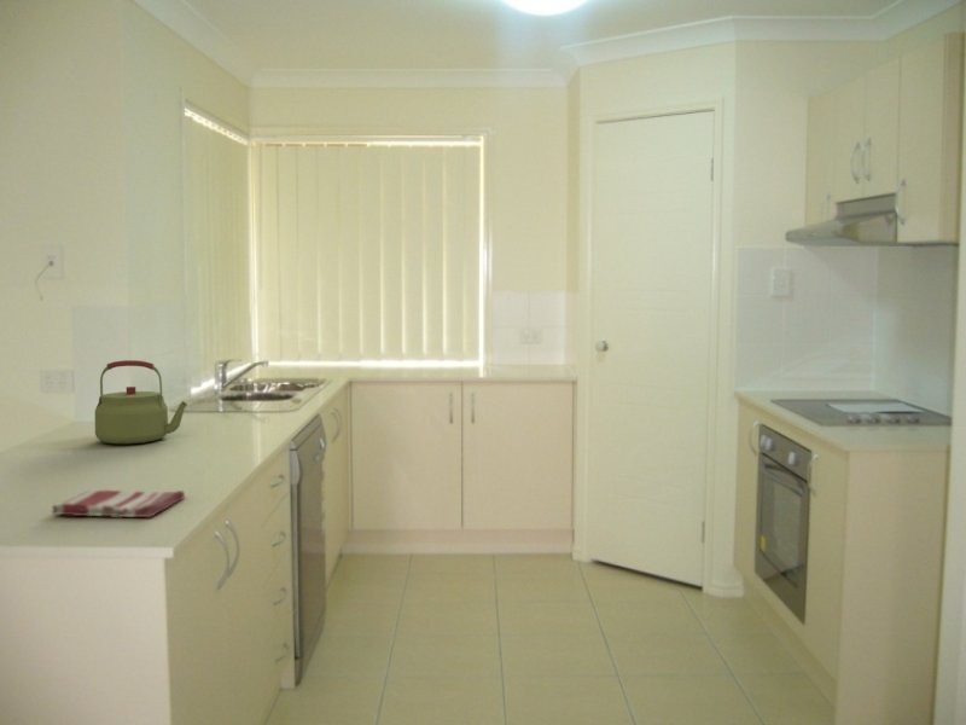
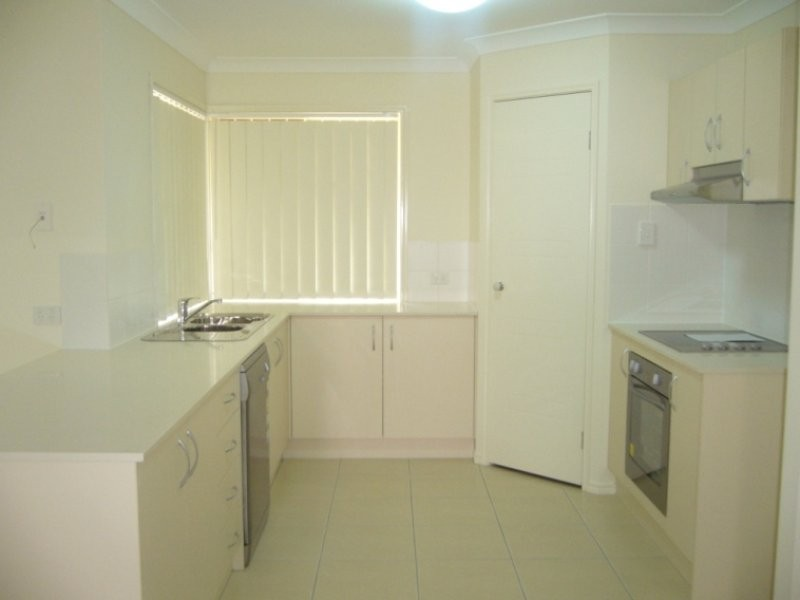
- dish towel [51,489,186,518]
- kettle [94,359,188,445]
